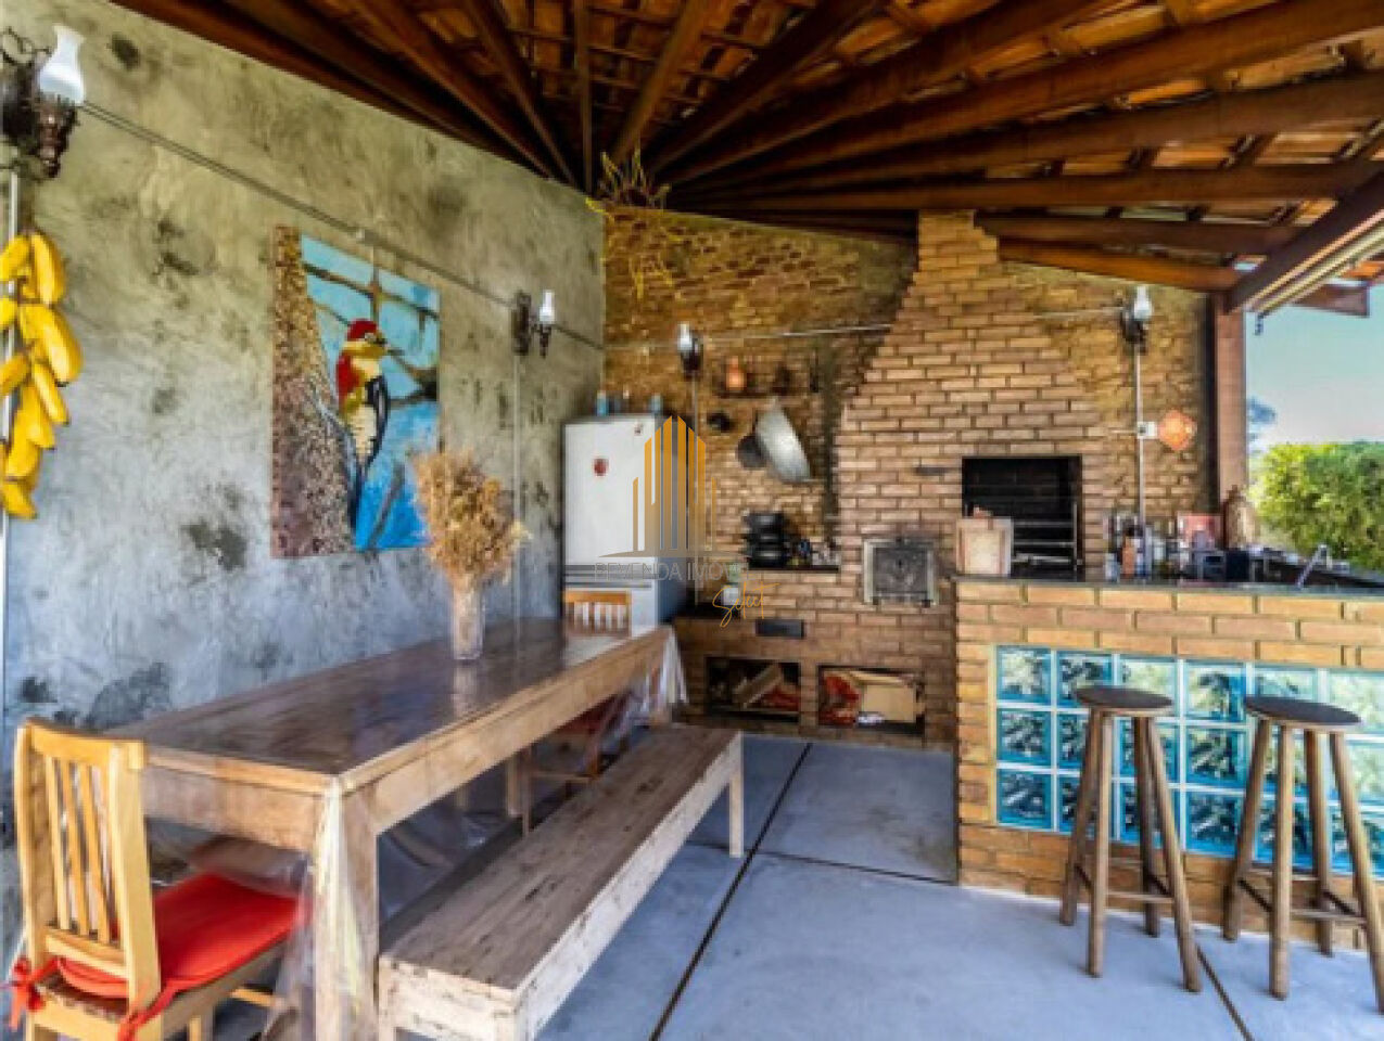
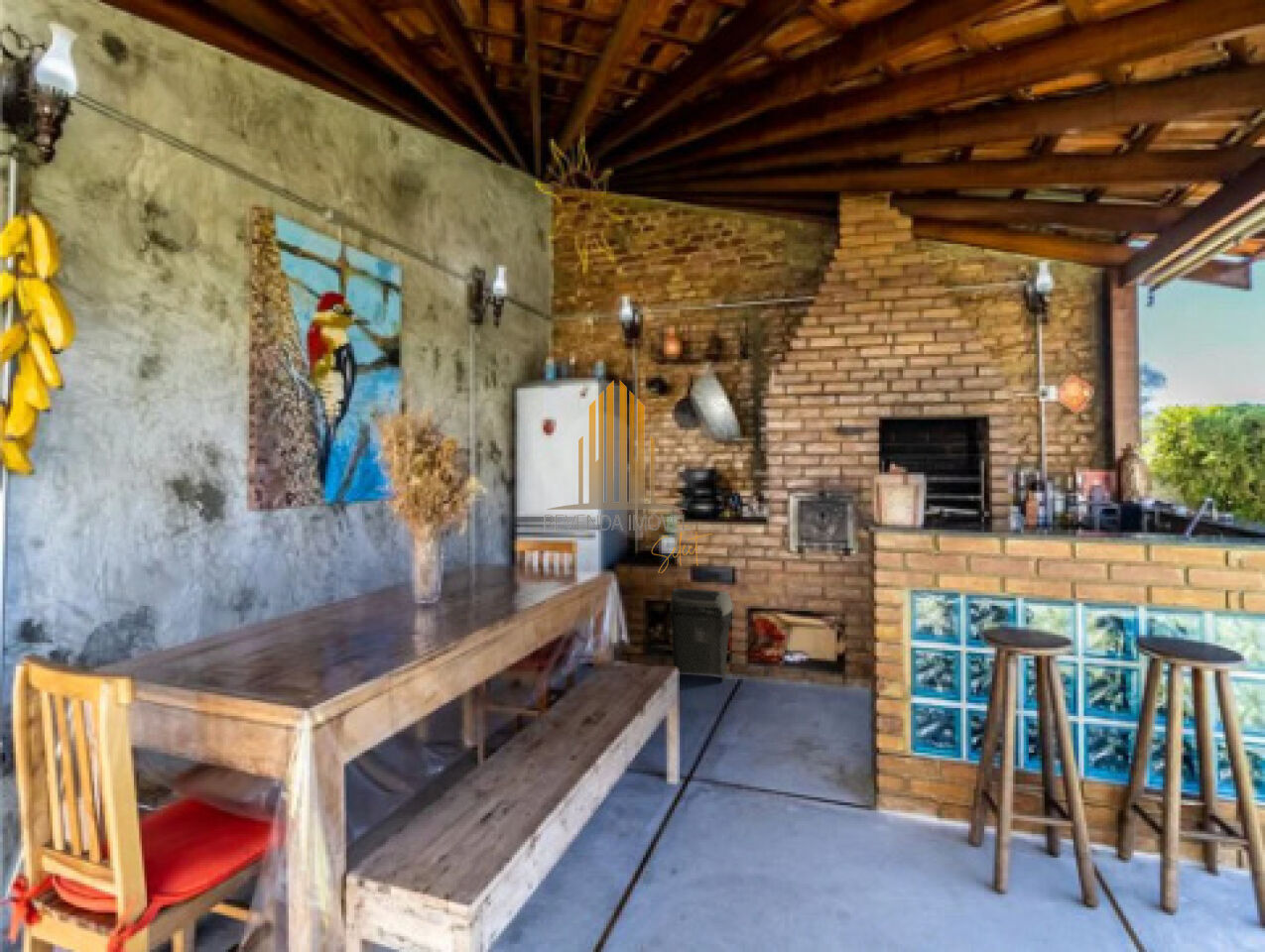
+ trash can [668,587,733,682]
